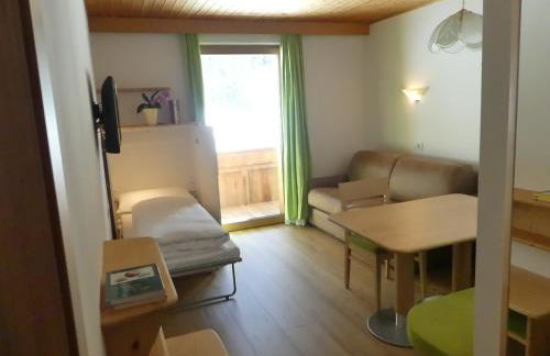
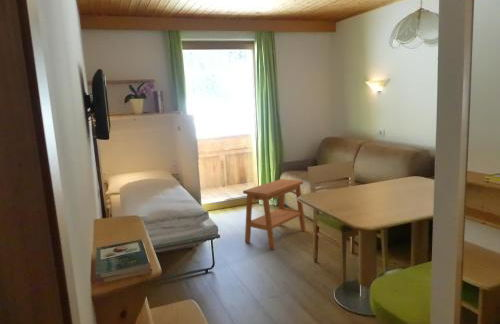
+ side table [242,178,307,250]
